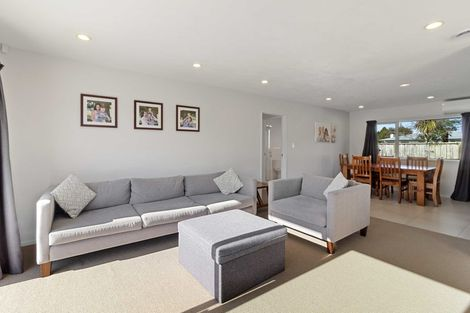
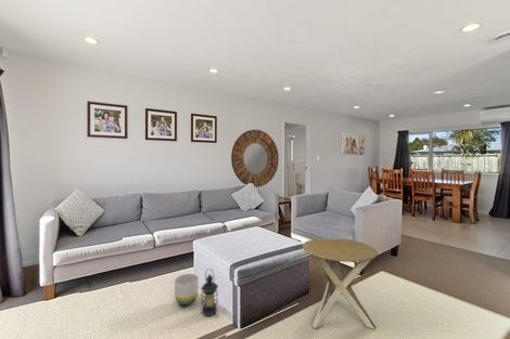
+ lantern [200,268,219,316]
+ side table [302,237,379,330]
+ planter [174,273,200,307]
+ home mirror [230,129,280,188]
